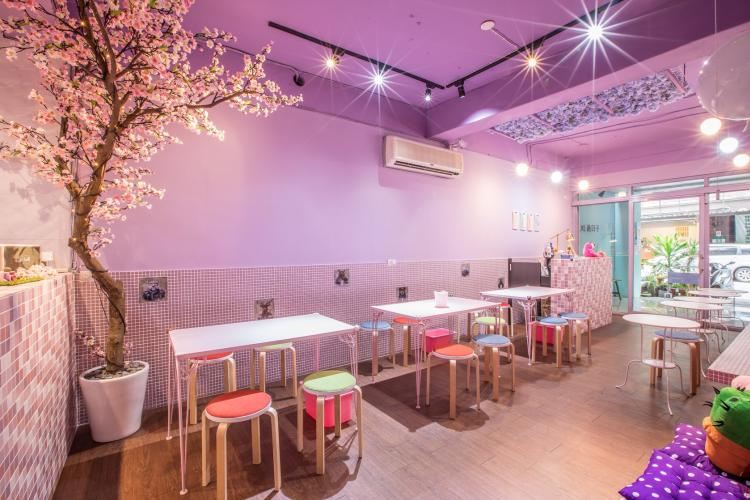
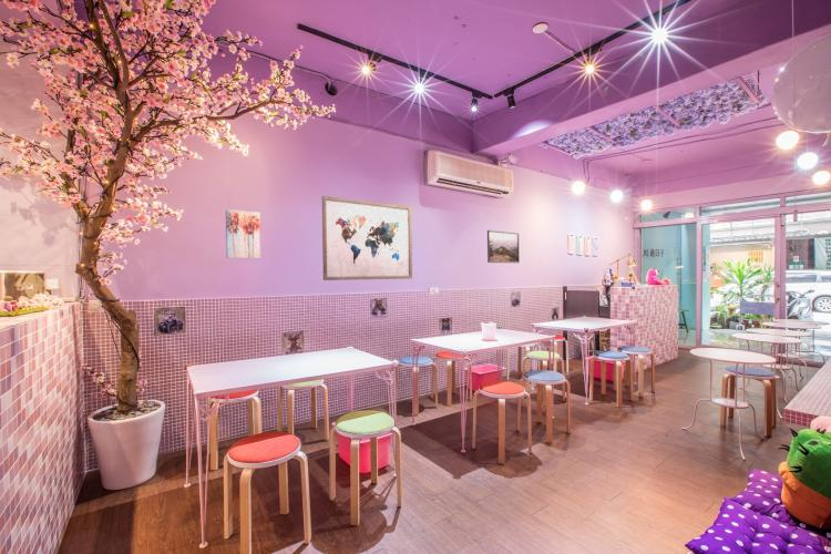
+ wall art [225,208,261,259]
+ wall art [321,195,413,281]
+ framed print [486,229,521,264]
